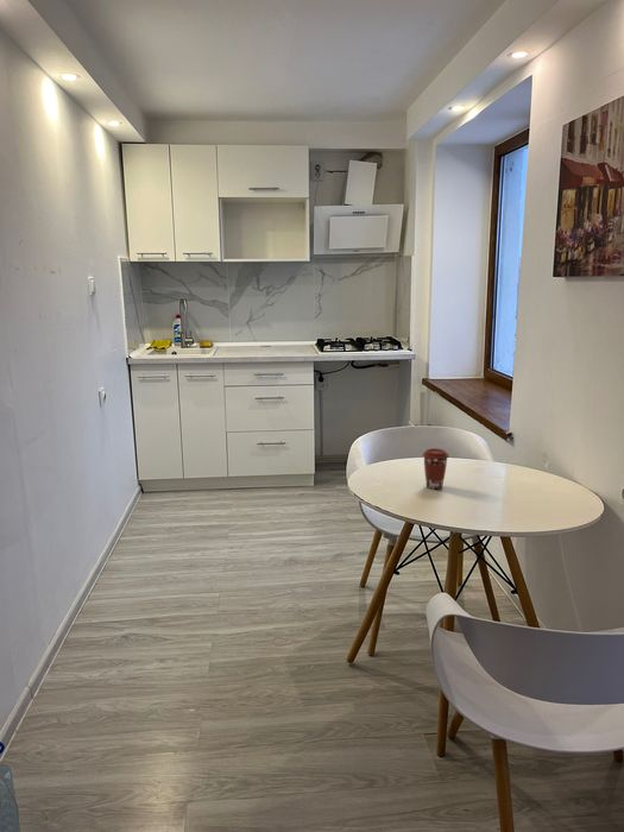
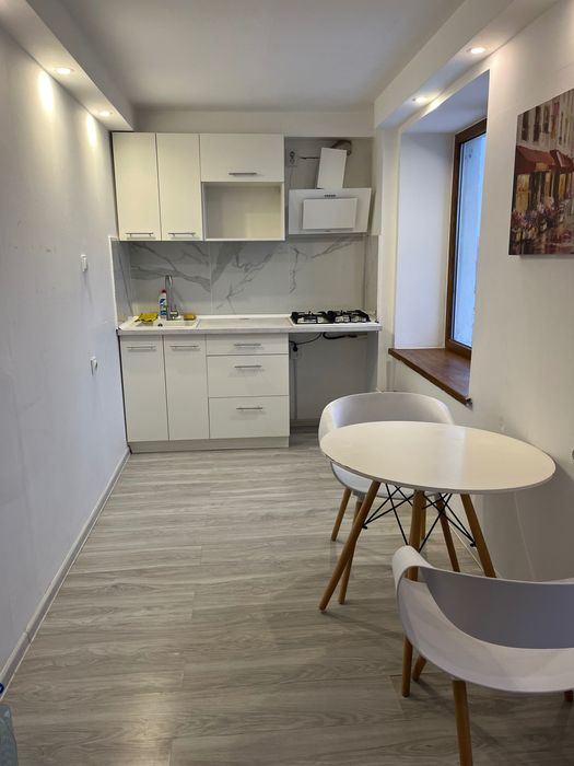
- coffee cup [422,447,450,490]
